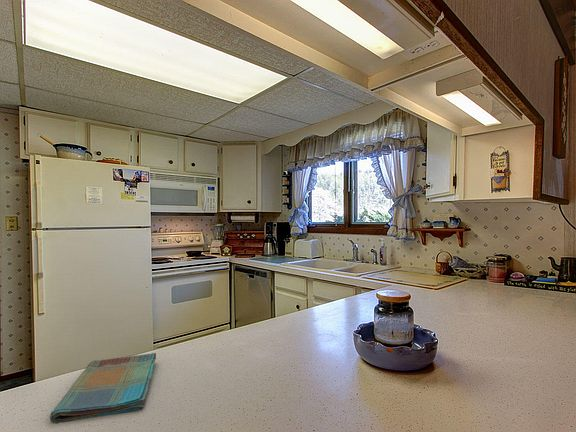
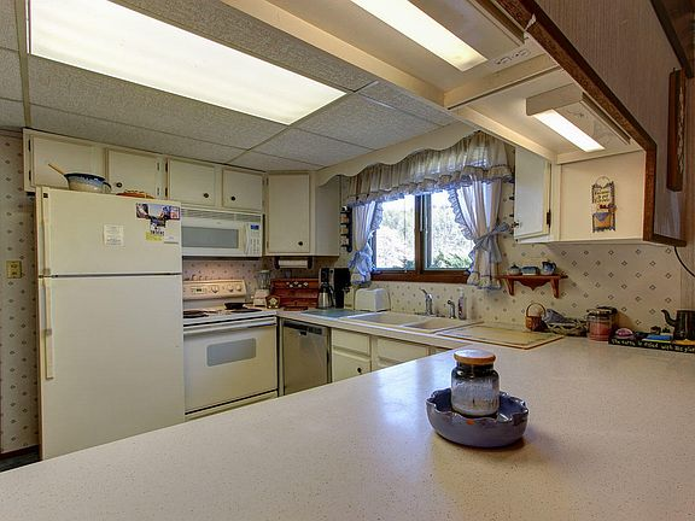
- dish towel [49,352,157,425]
